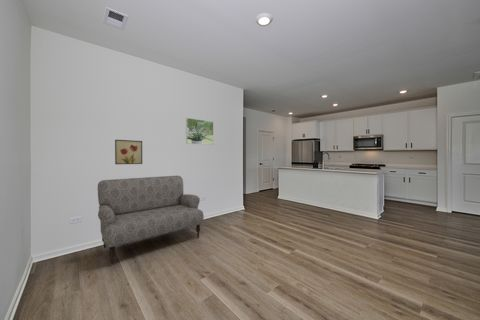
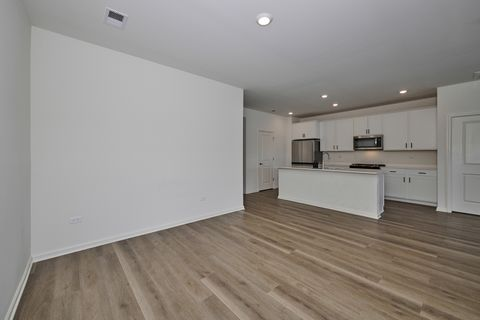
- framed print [185,117,214,146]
- wall art [114,139,143,165]
- sofa [97,175,205,266]
